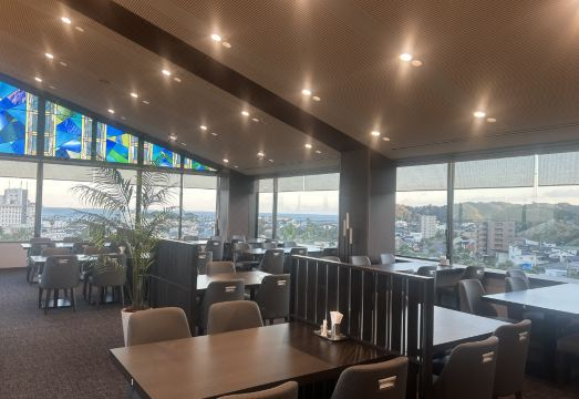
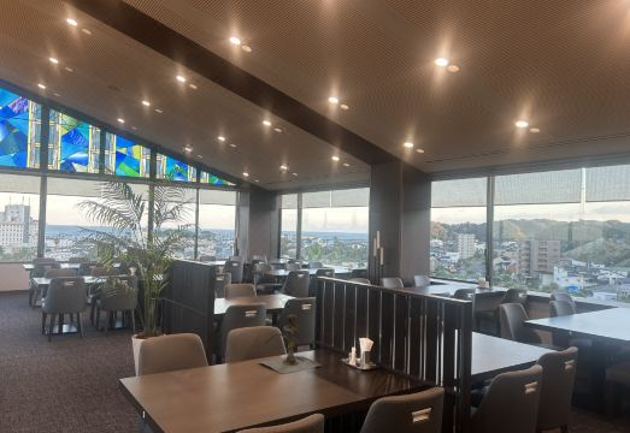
+ hookah [257,313,323,374]
